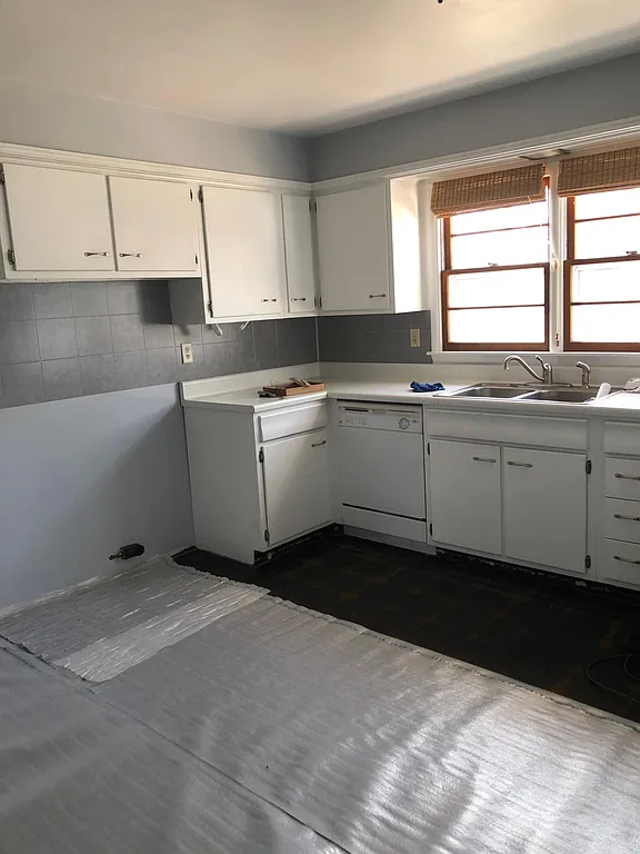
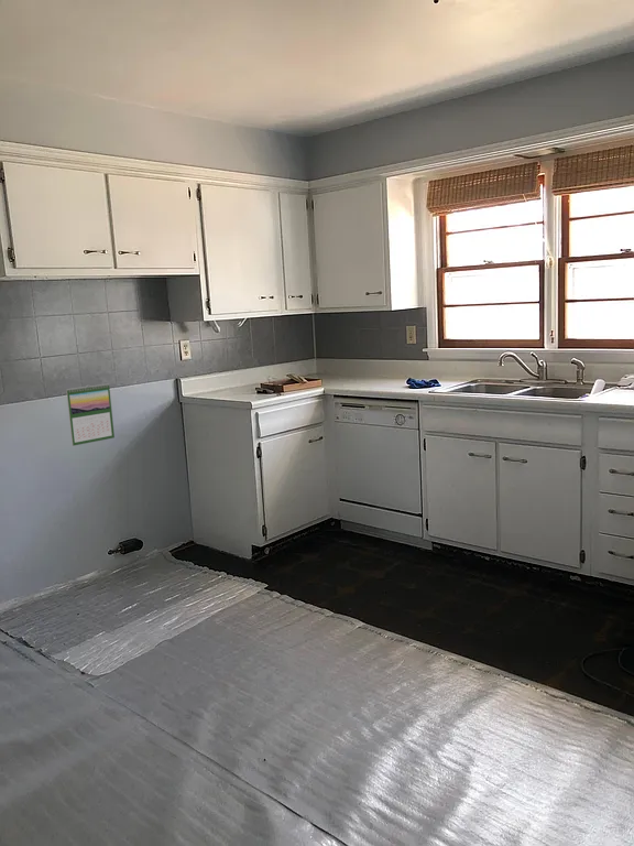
+ calendar [65,382,116,446]
